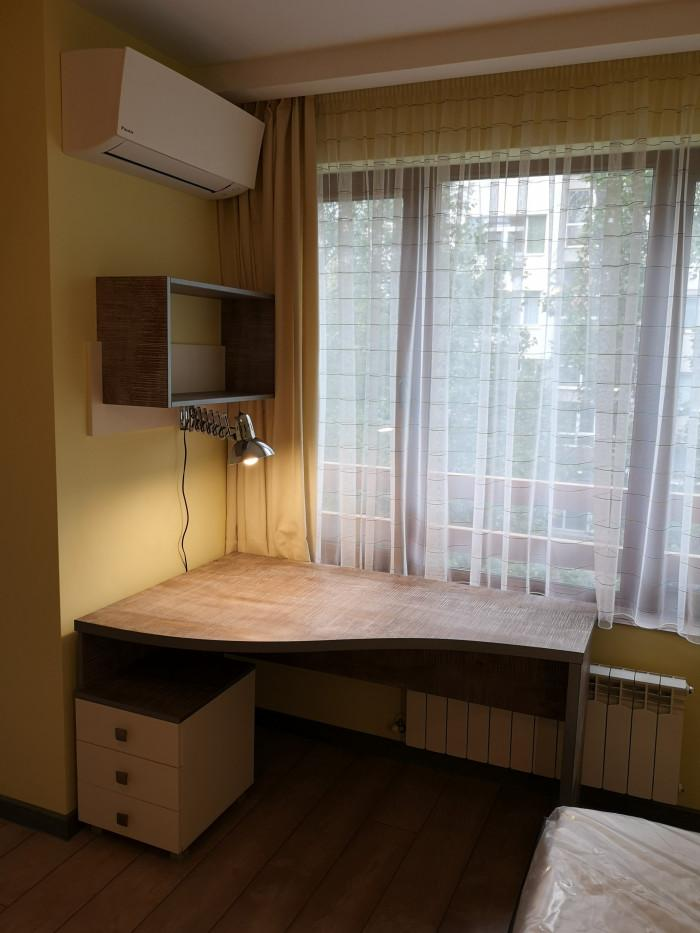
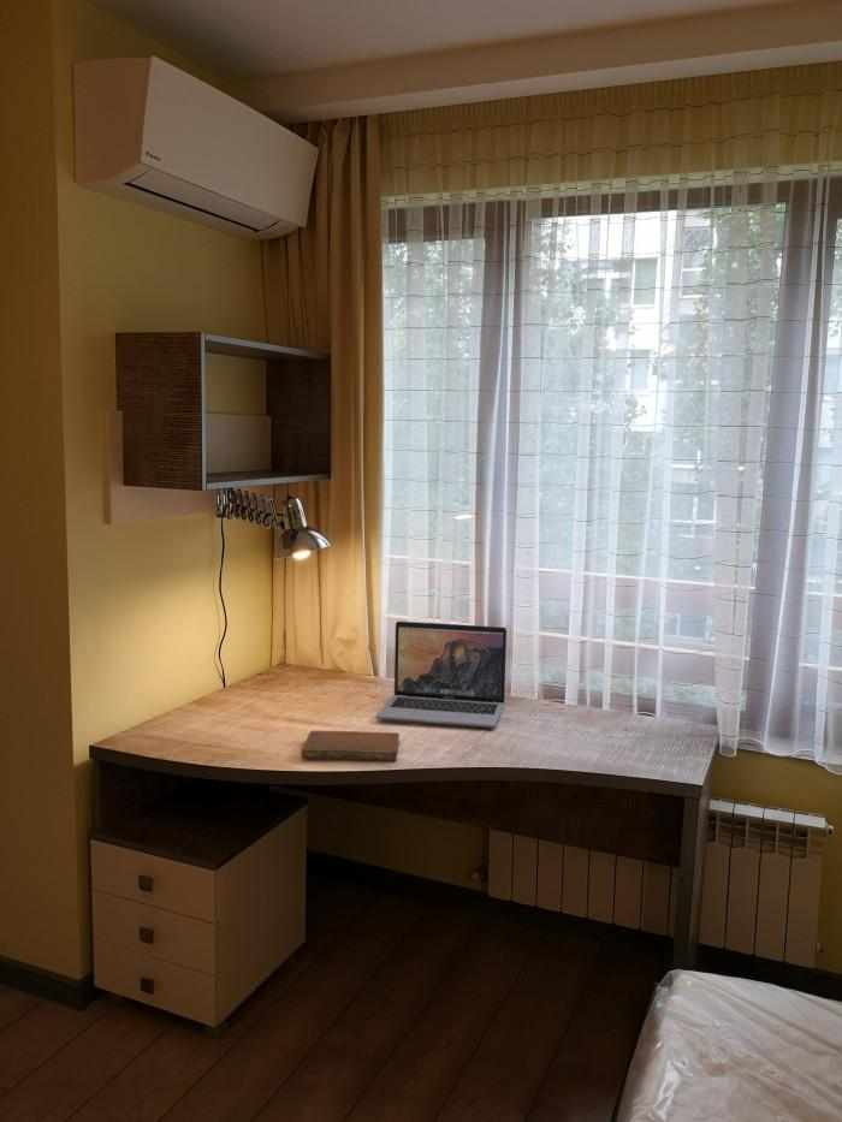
+ notebook [300,730,401,762]
+ laptop [375,621,508,729]
